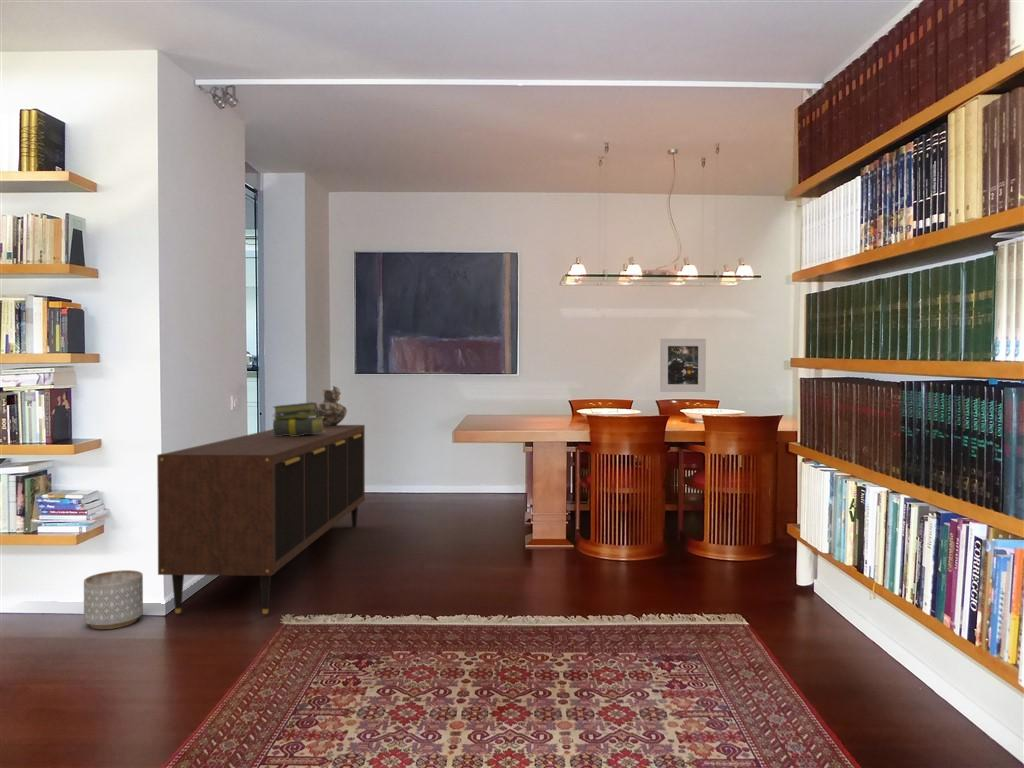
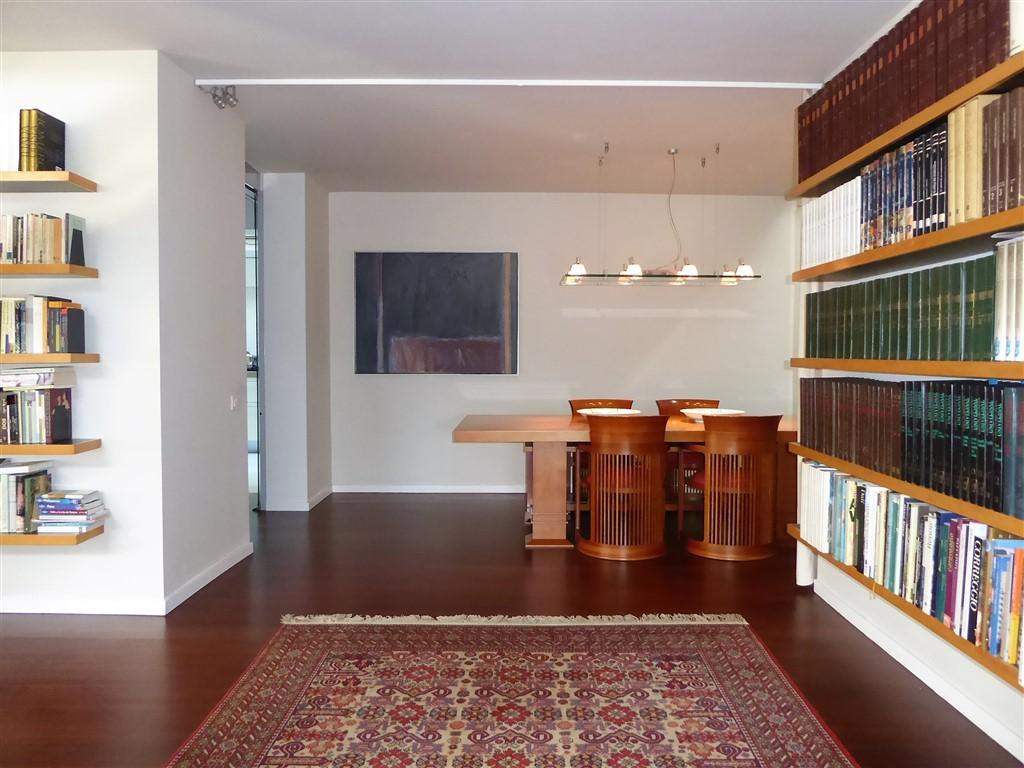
- sideboard [156,424,366,615]
- planter [83,569,144,630]
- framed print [659,338,707,393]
- stack of books [272,401,325,436]
- vase [315,385,348,426]
